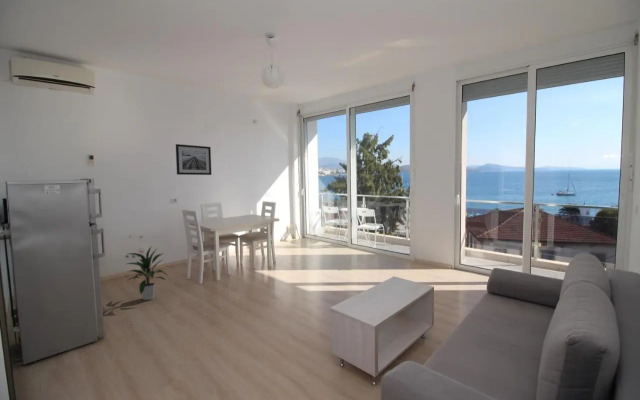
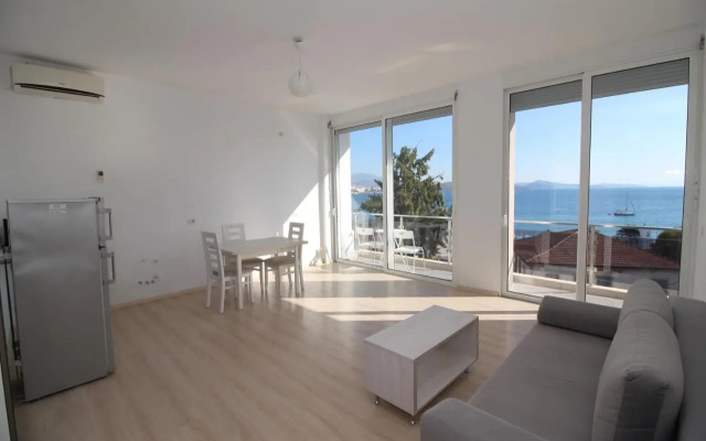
- indoor plant [126,244,169,301]
- wall art [175,143,212,176]
